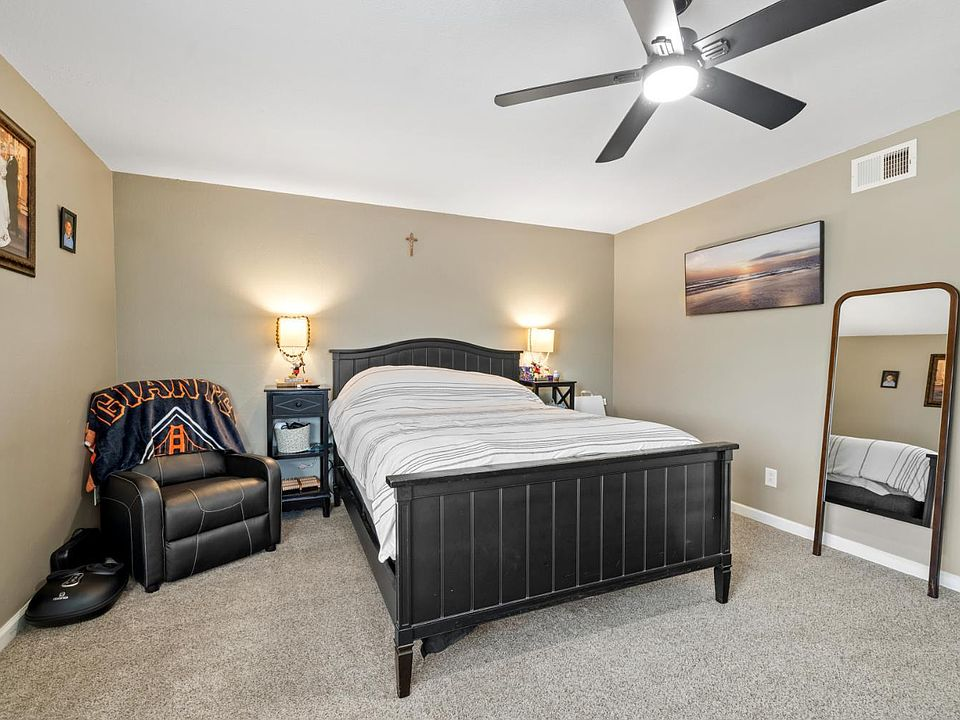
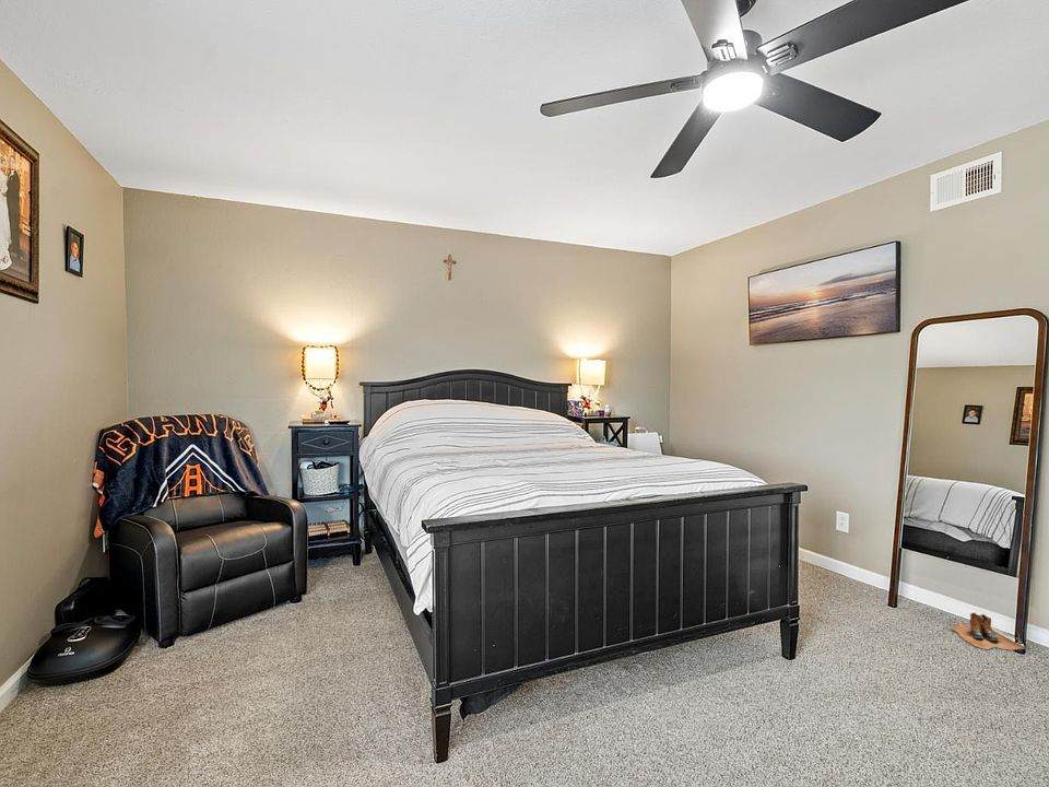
+ boots [950,611,1027,651]
